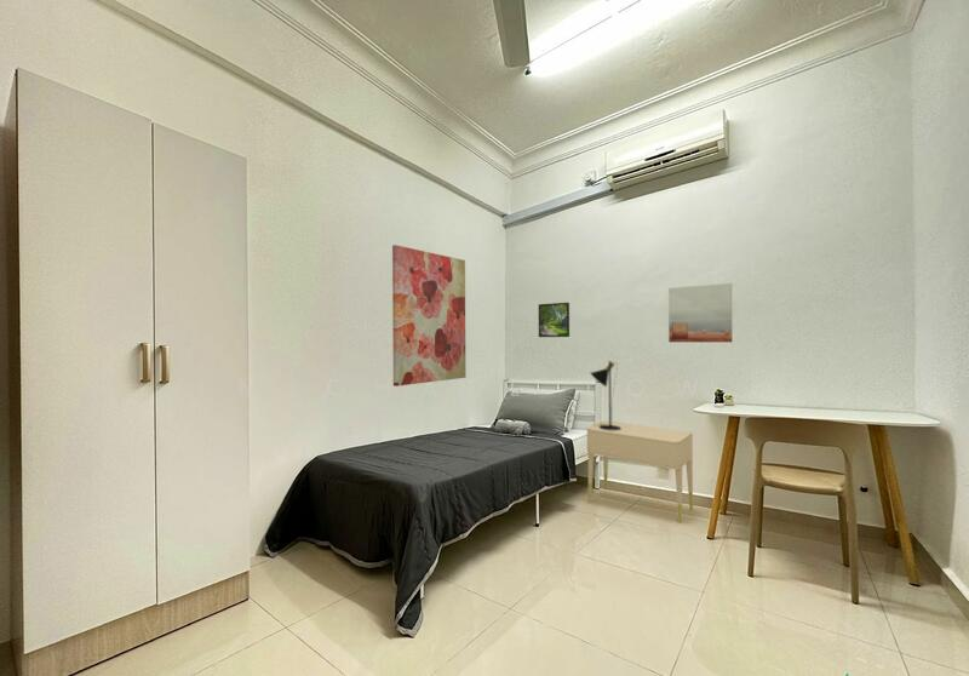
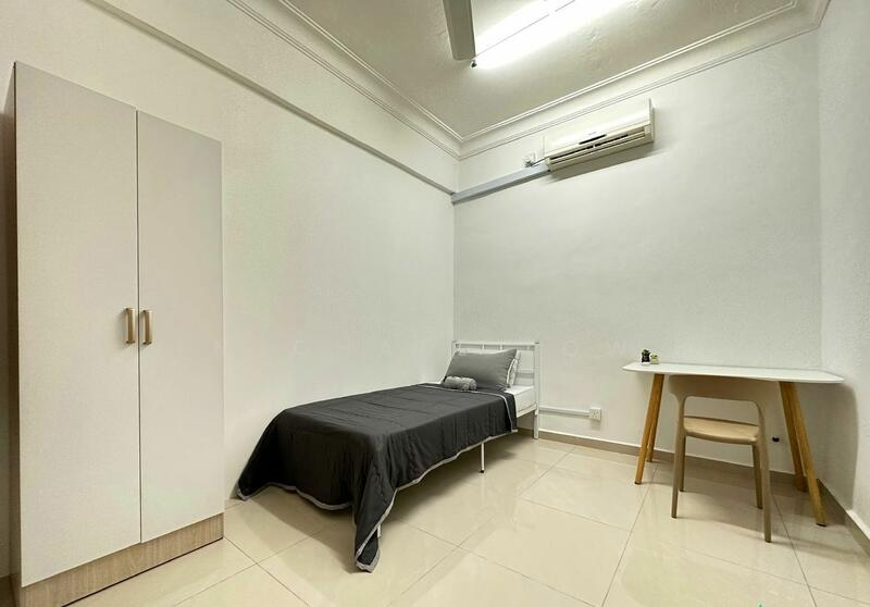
- wall art [667,282,733,343]
- wall art [391,244,468,388]
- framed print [538,302,570,338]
- nightstand [586,419,694,523]
- table lamp [590,360,621,430]
